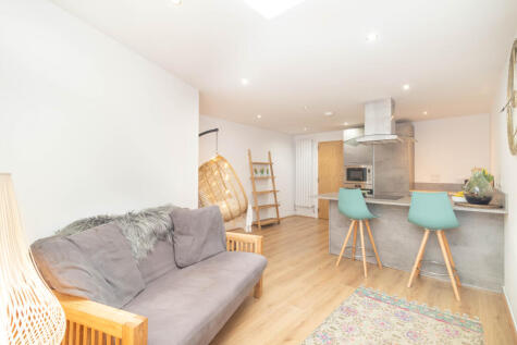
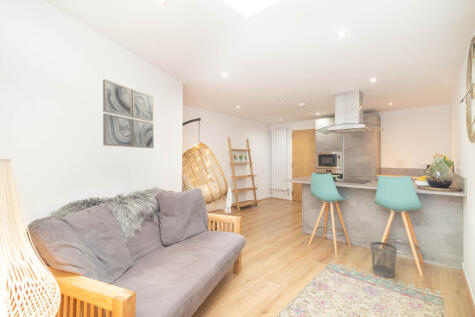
+ wall art [102,78,155,149]
+ wastebasket [369,241,398,279]
